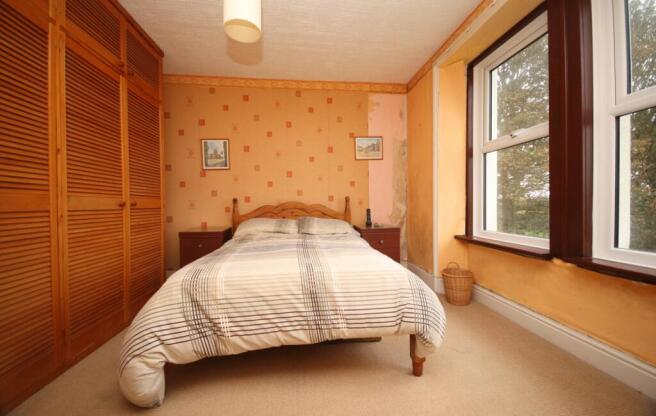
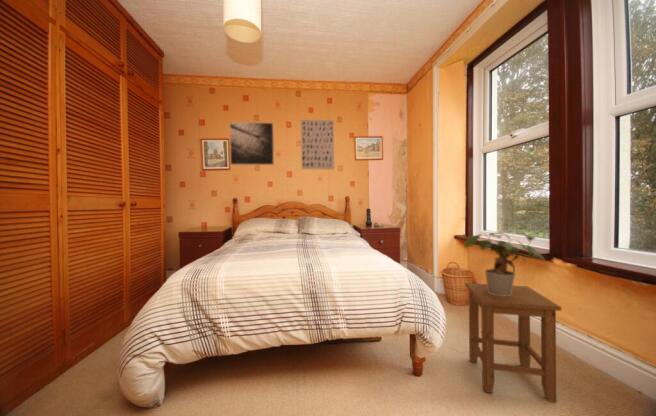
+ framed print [229,121,275,166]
+ wall art [300,119,335,170]
+ potted plant [463,230,546,296]
+ stool [464,282,562,403]
